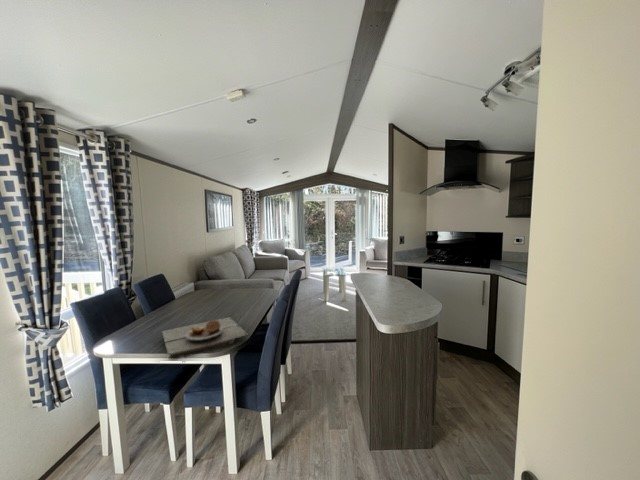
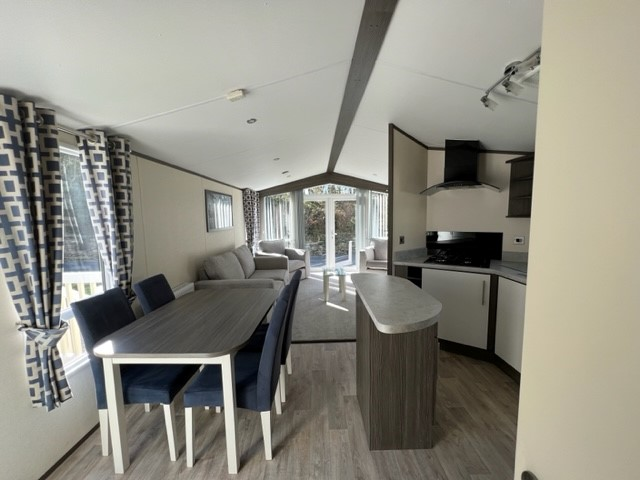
- plate [161,316,249,361]
